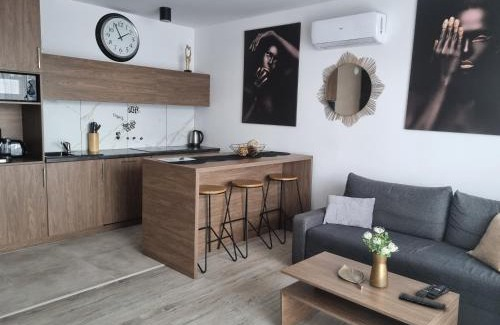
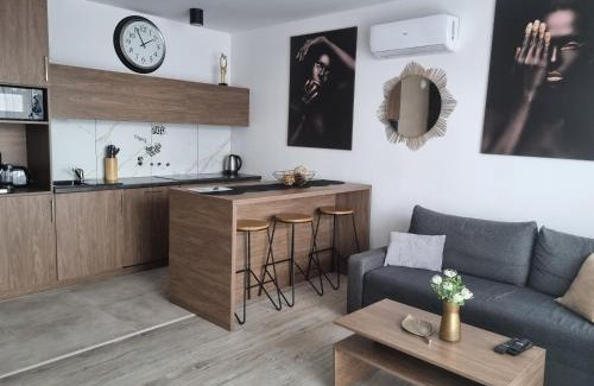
- remote control [397,291,447,312]
